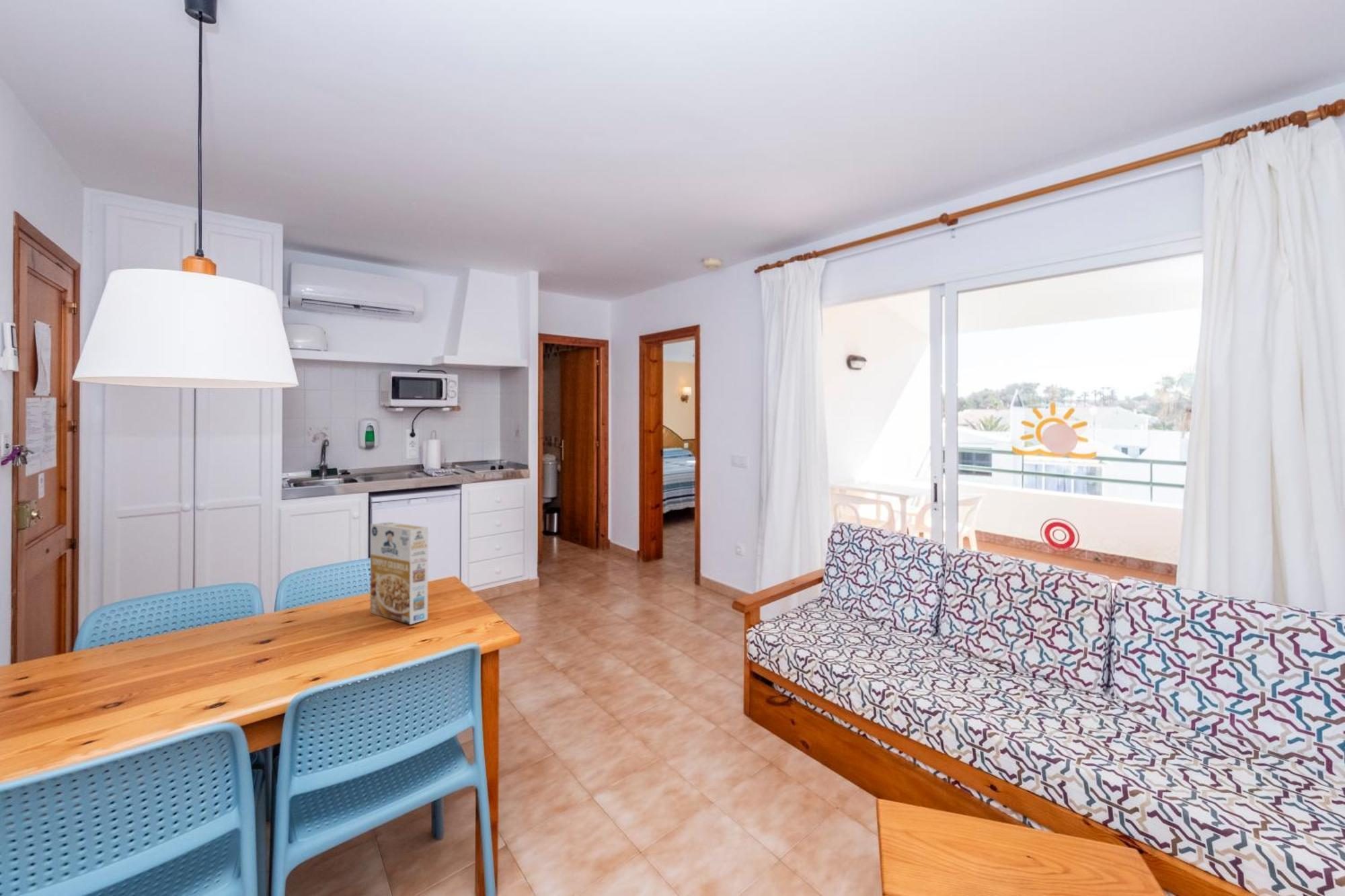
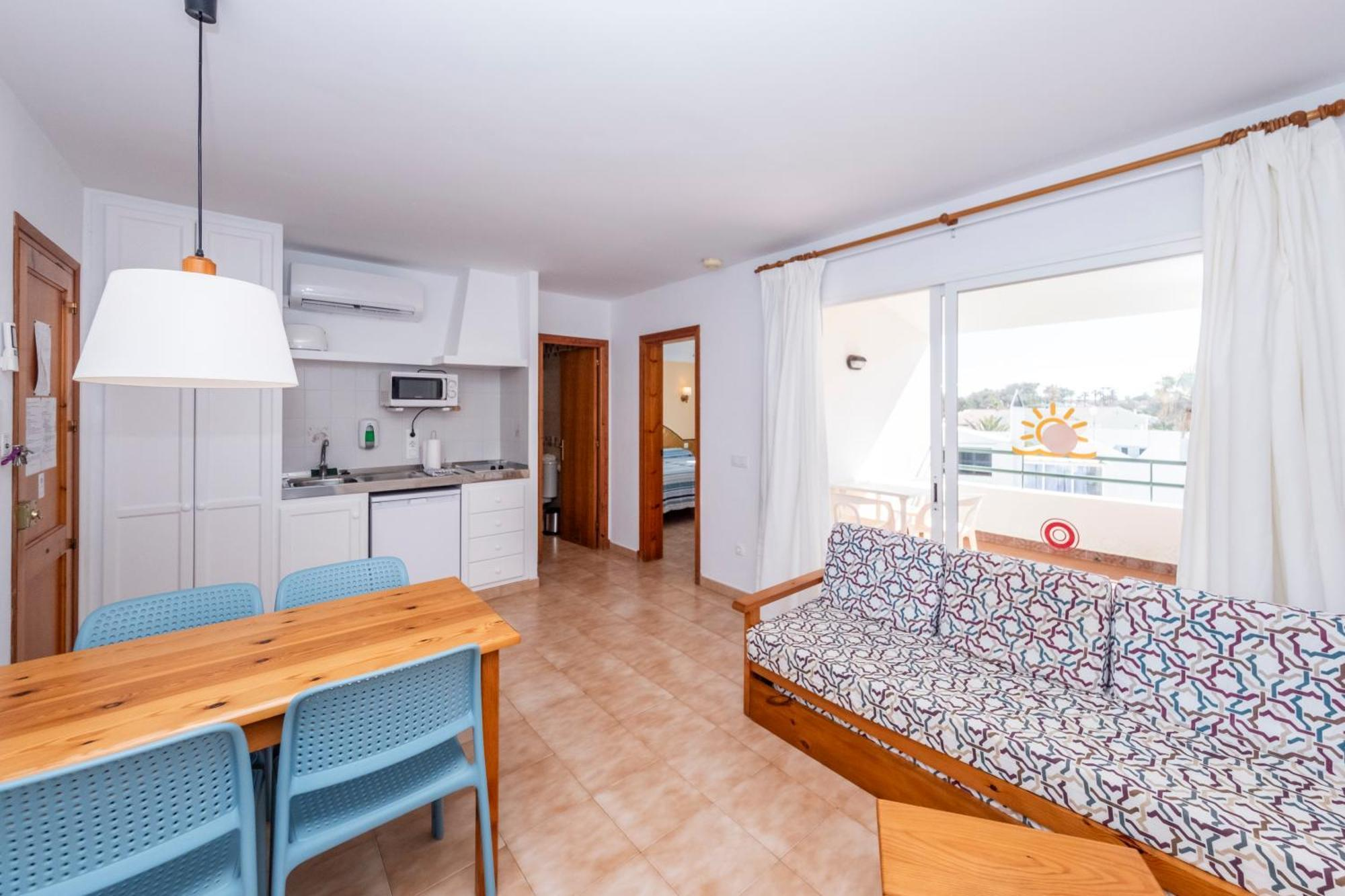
- cereal box [369,522,429,625]
